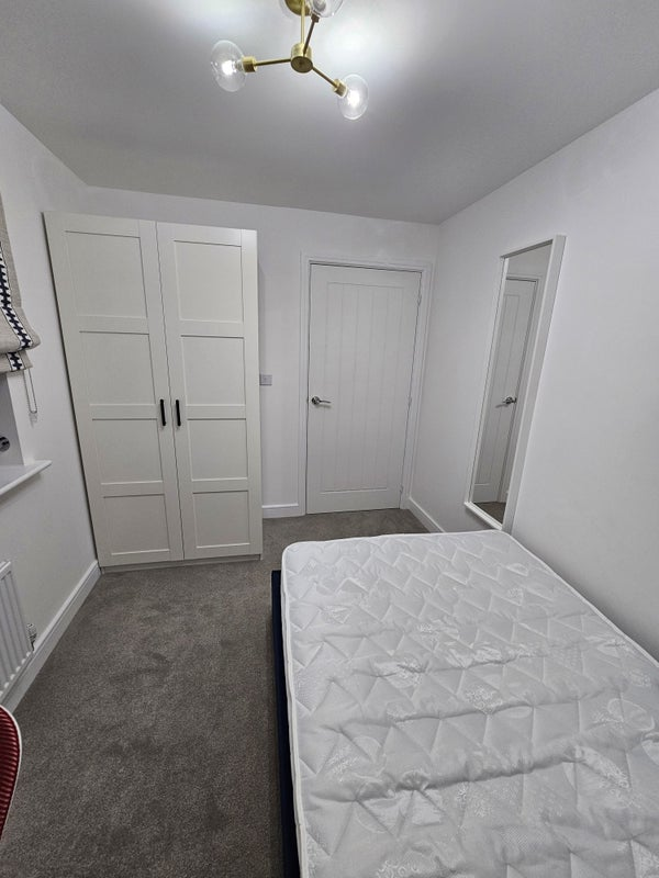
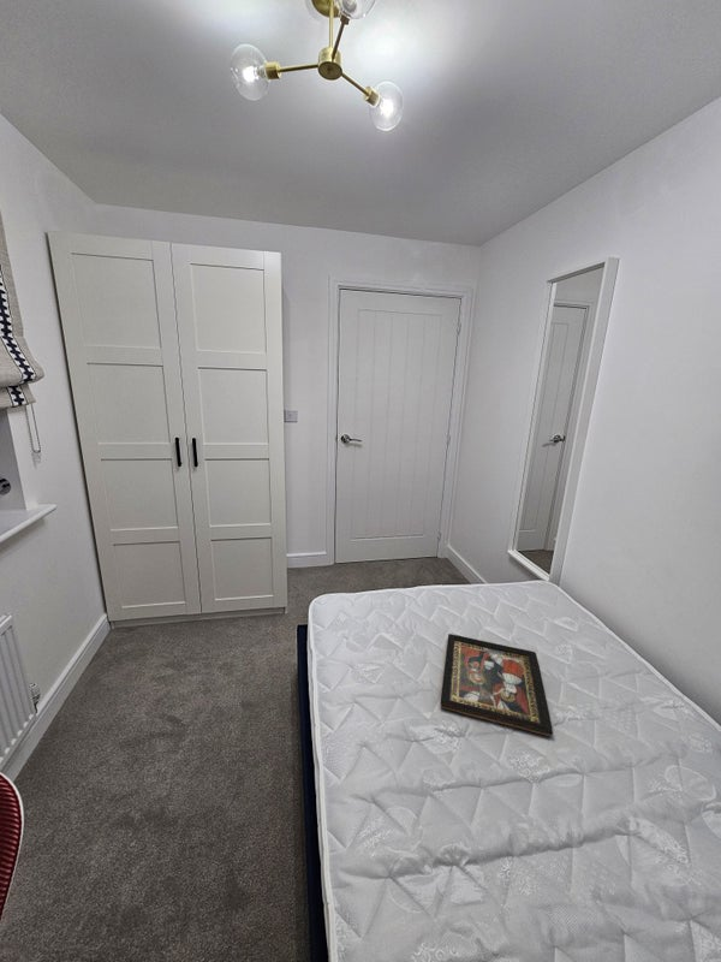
+ decorative tray [440,633,554,737]
